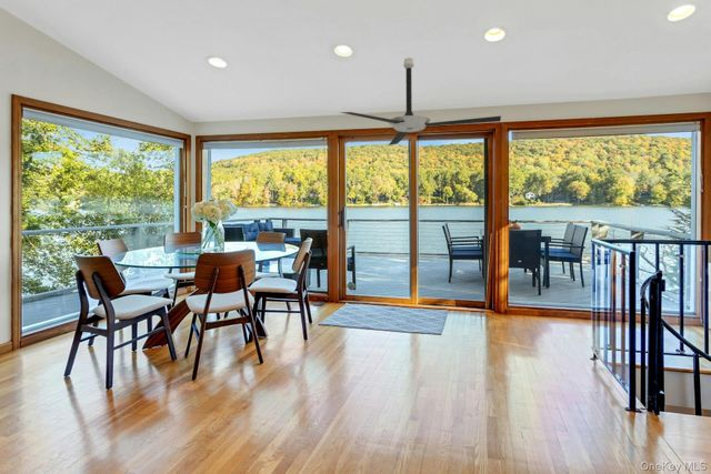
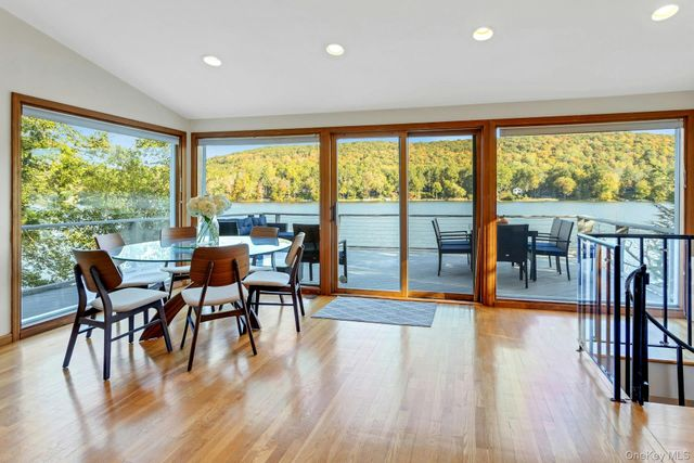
- ceiling fan [340,57,502,147]
